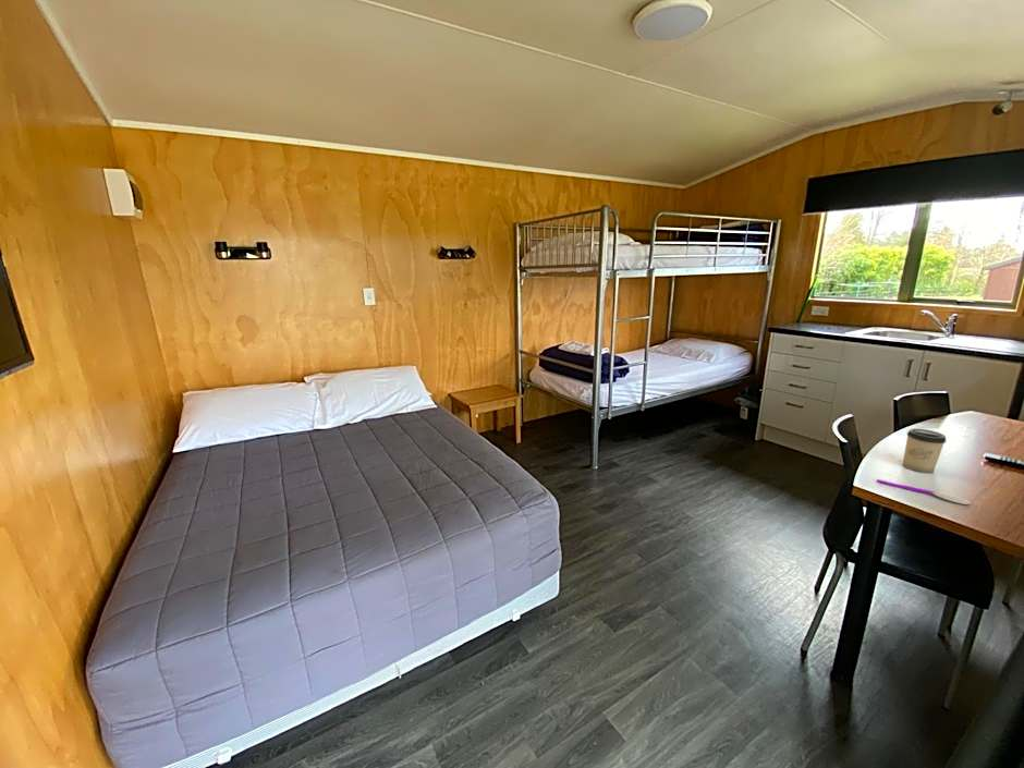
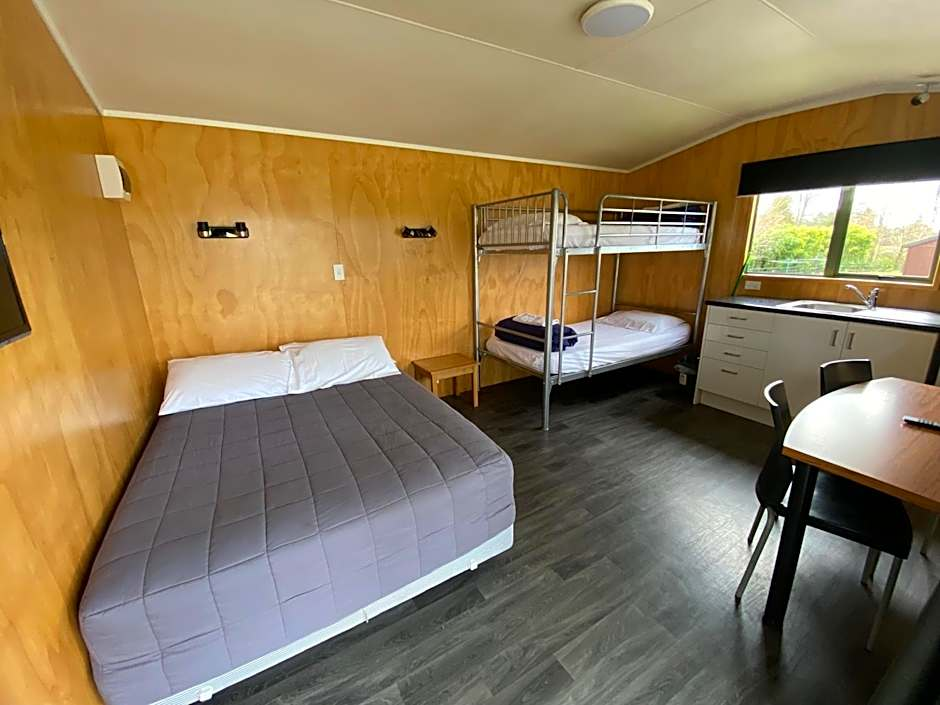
- spoon [876,478,972,505]
- cup [902,427,948,474]
